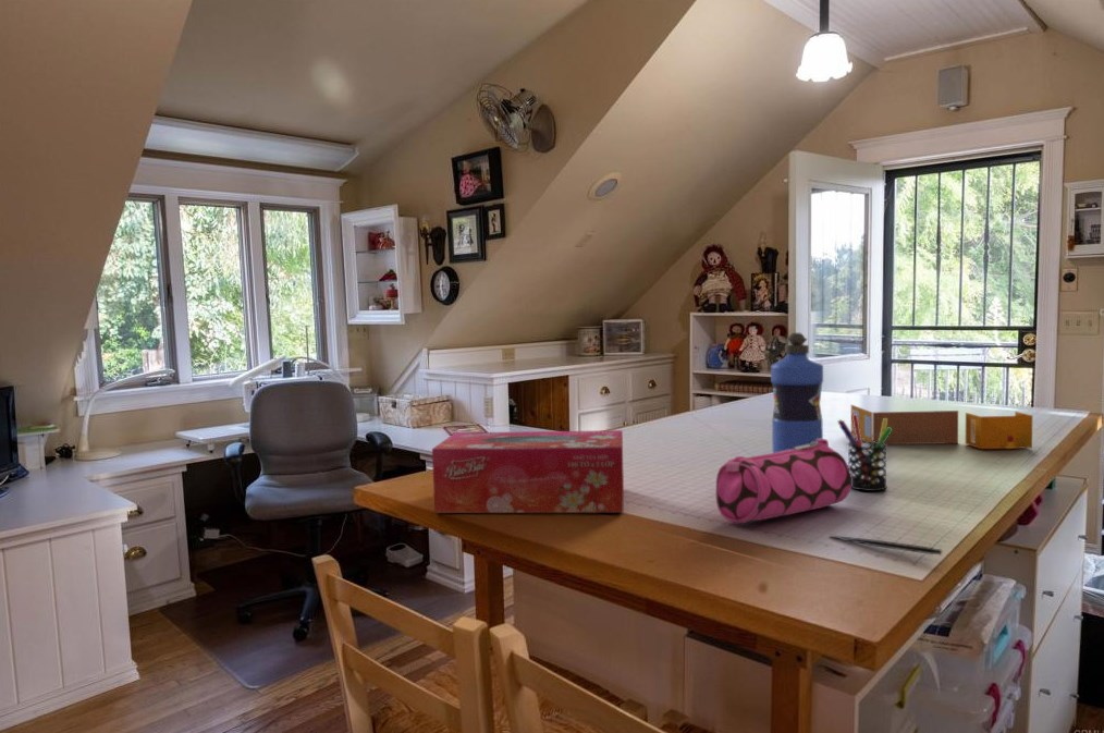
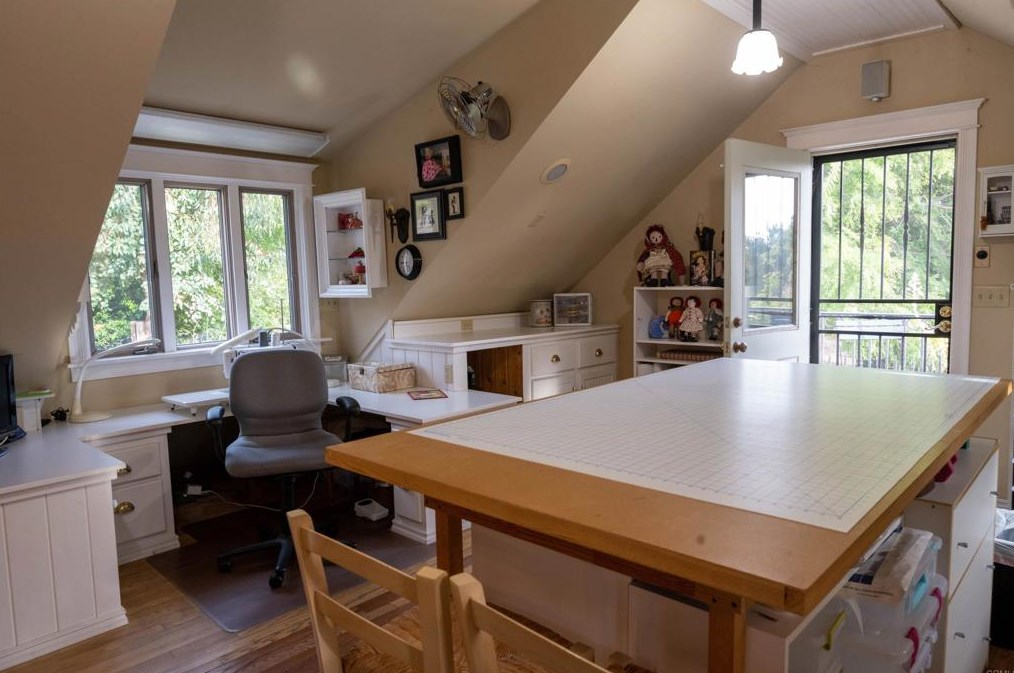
- pen holder [836,414,892,492]
- tissue box [431,429,625,514]
- pen [827,535,943,557]
- water bottle [770,332,824,453]
- pencil case [715,438,851,525]
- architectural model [850,404,1033,450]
